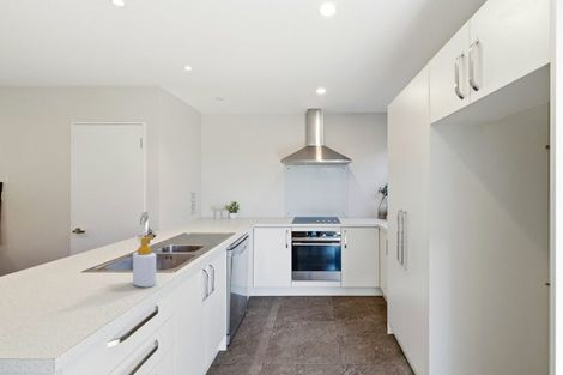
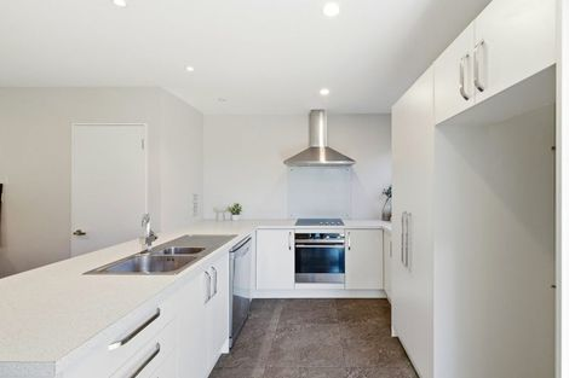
- soap bottle [132,236,157,288]
